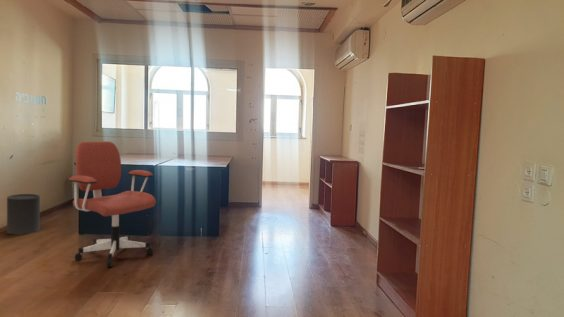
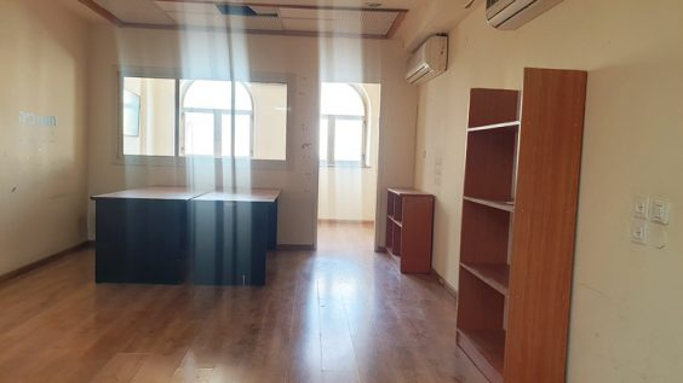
- trash can [6,193,41,236]
- office chair [68,140,157,268]
